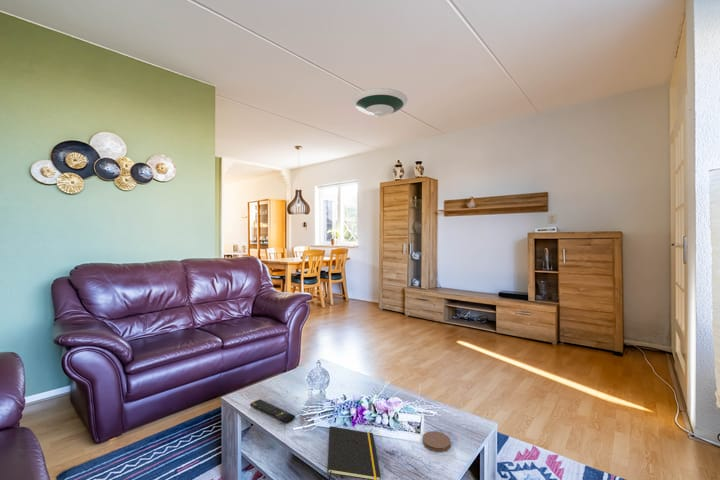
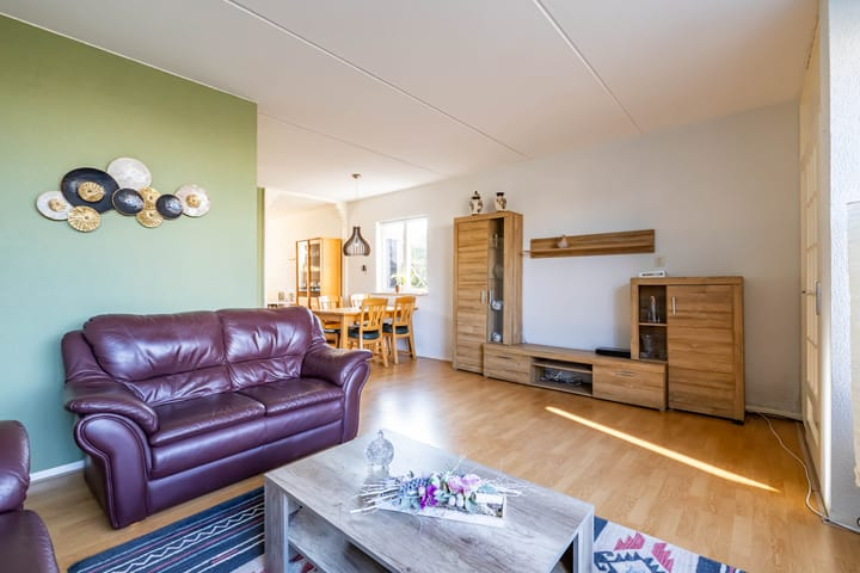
- coaster [422,430,452,453]
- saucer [351,87,409,118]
- remote control [249,398,296,424]
- notepad [326,425,382,480]
